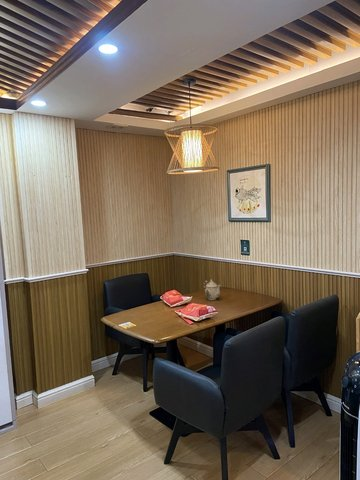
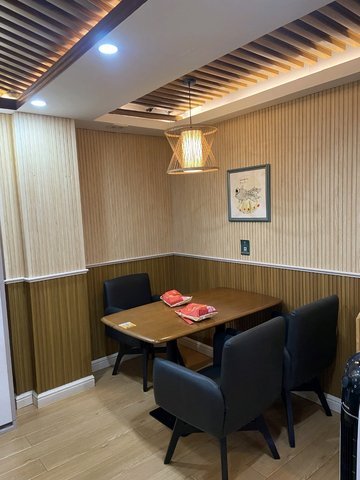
- teapot [203,279,221,301]
